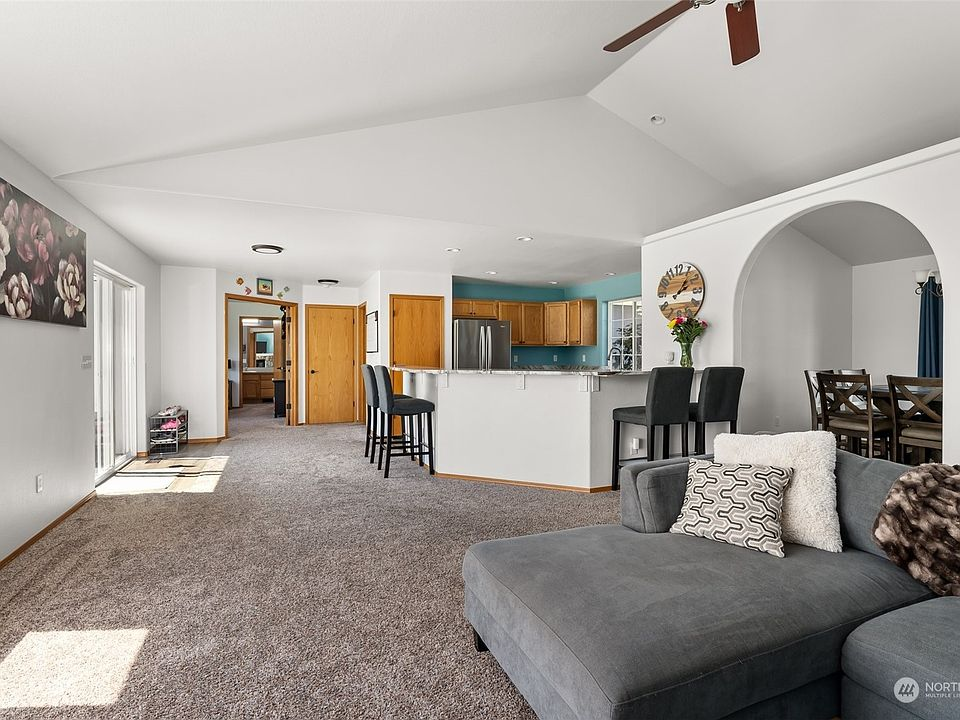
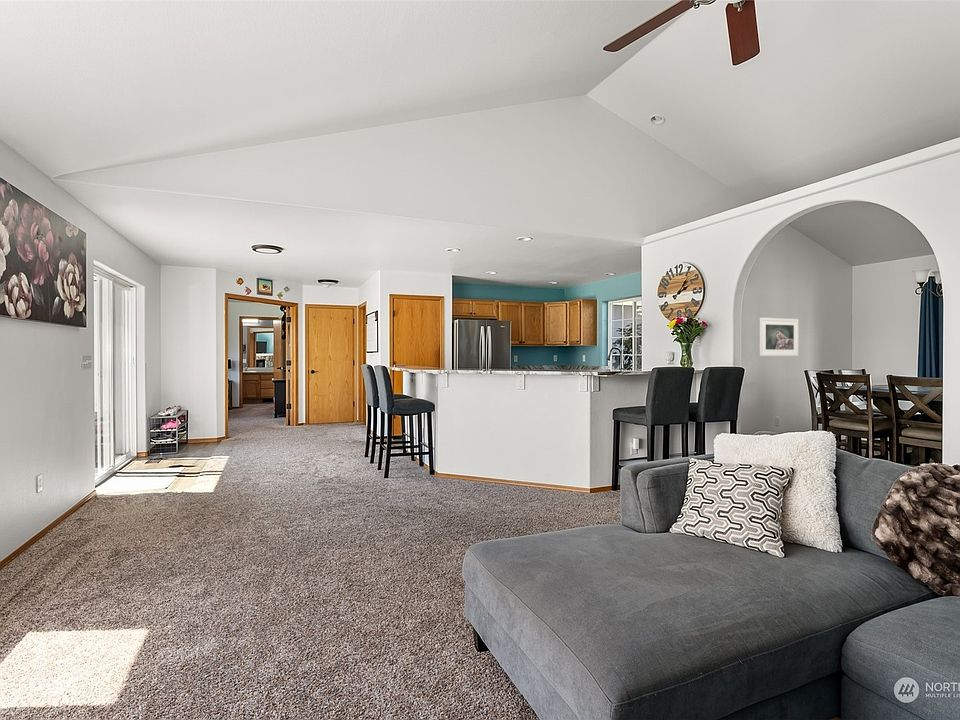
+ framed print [759,317,800,357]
